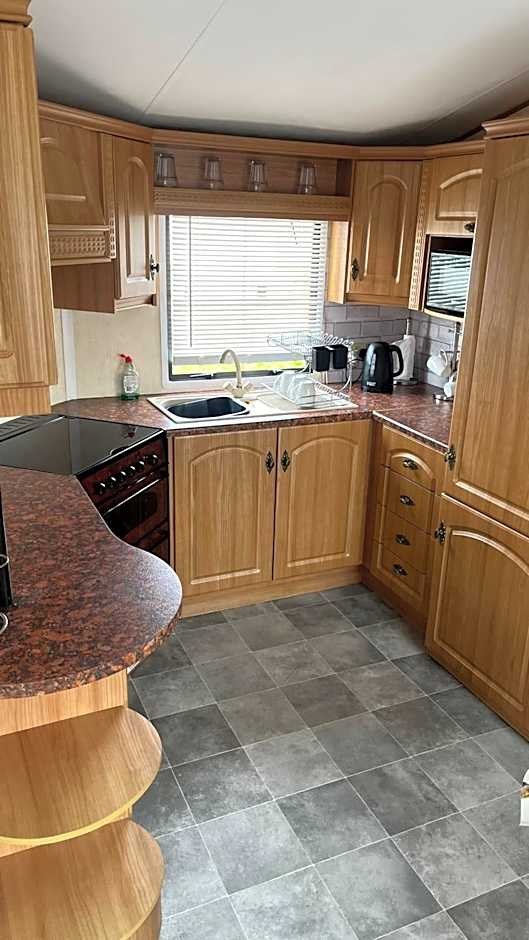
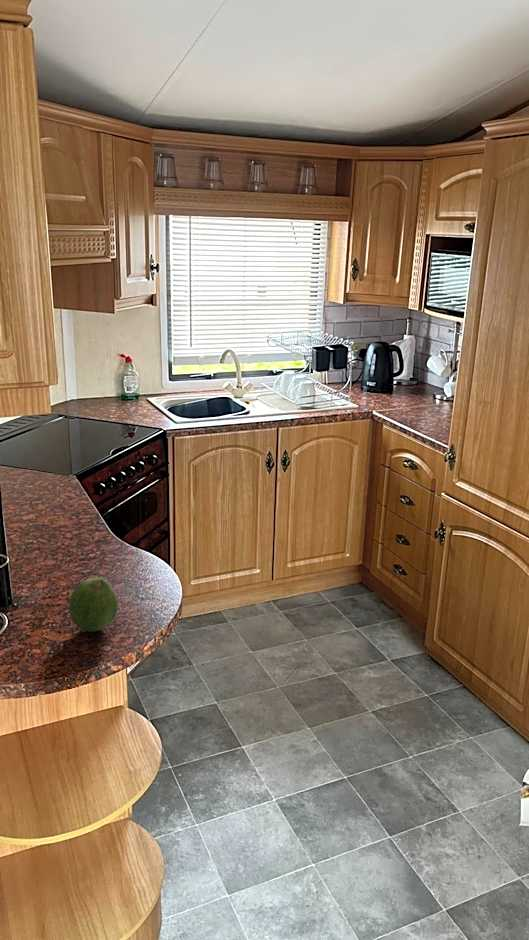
+ fruit [68,577,119,633]
